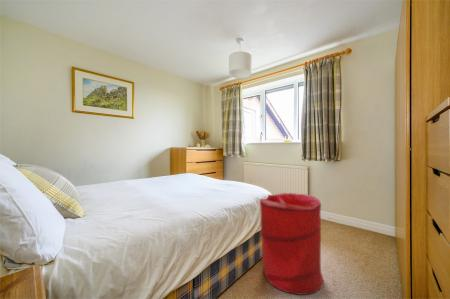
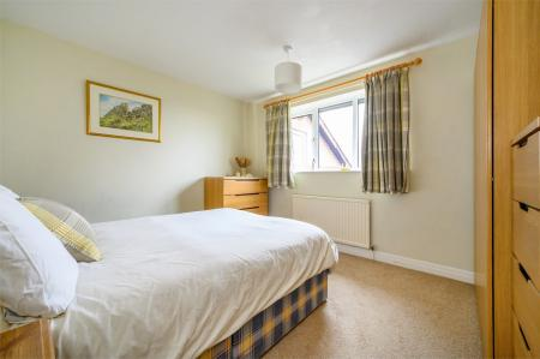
- laundry hamper [259,192,324,296]
